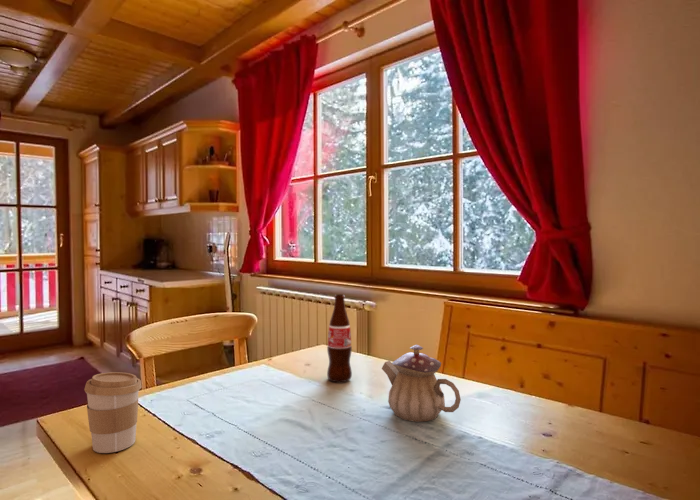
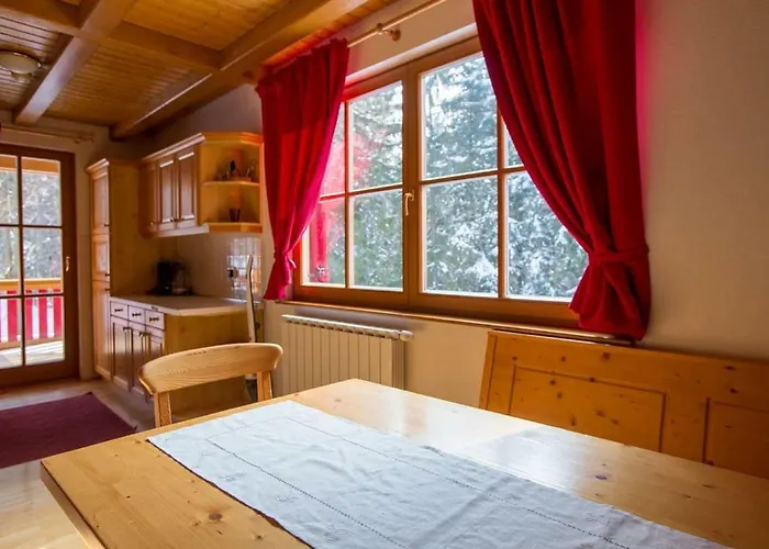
- coffee cup [83,371,143,454]
- bottle [326,294,353,383]
- teapot [381,344,462,423]
